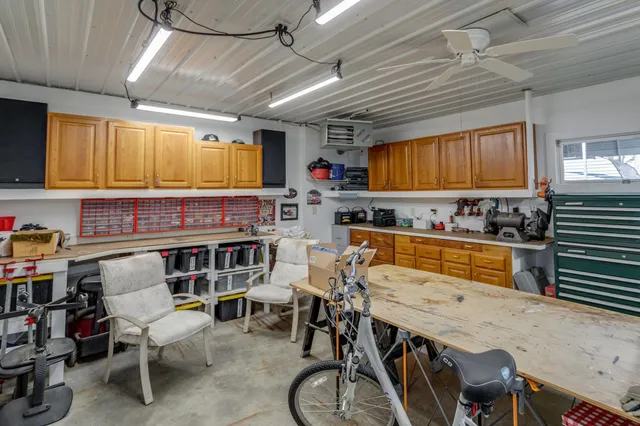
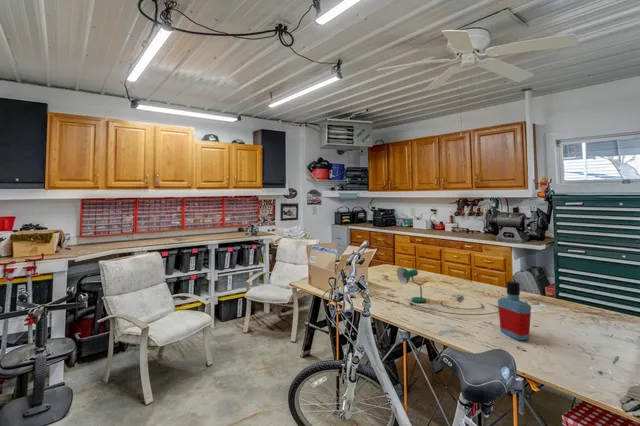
+ bottle [497,280,532,341]
+ desk lamp [396,266,499,316]
